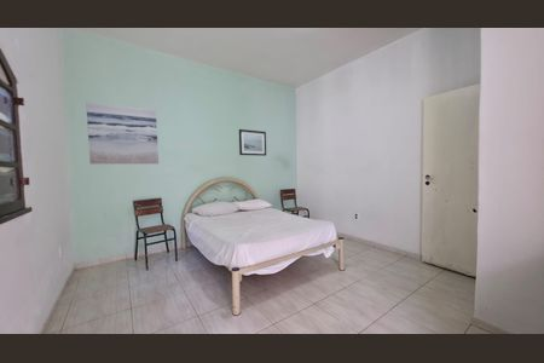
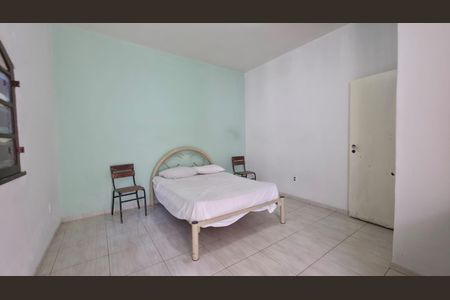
- wall art [85,100,160,165]
- wall art [238,128,267,157]
